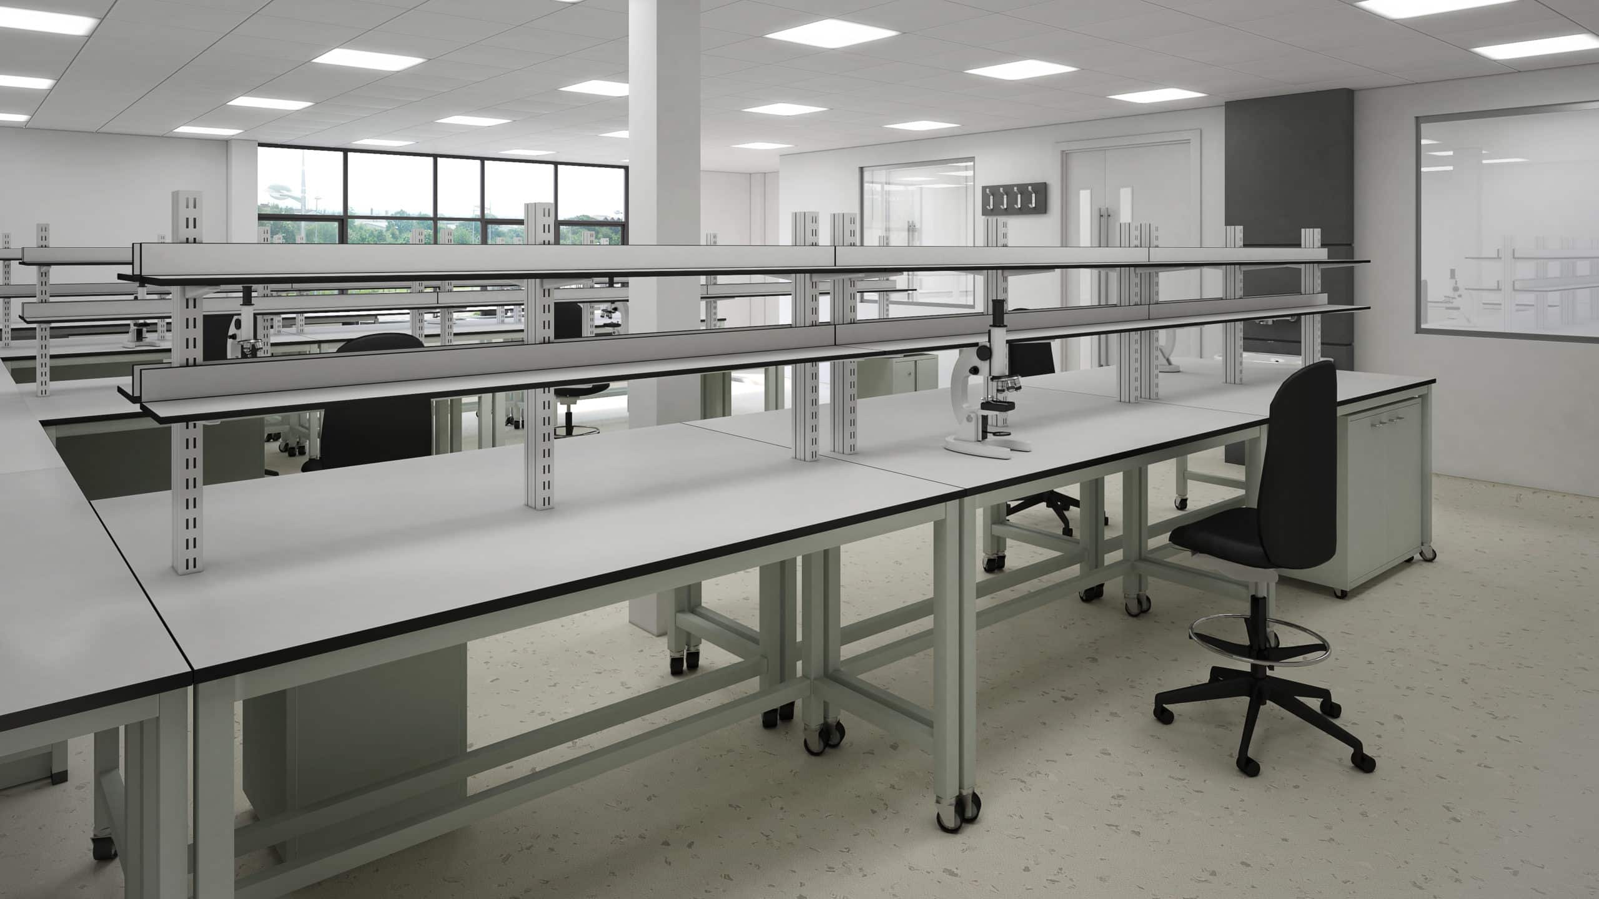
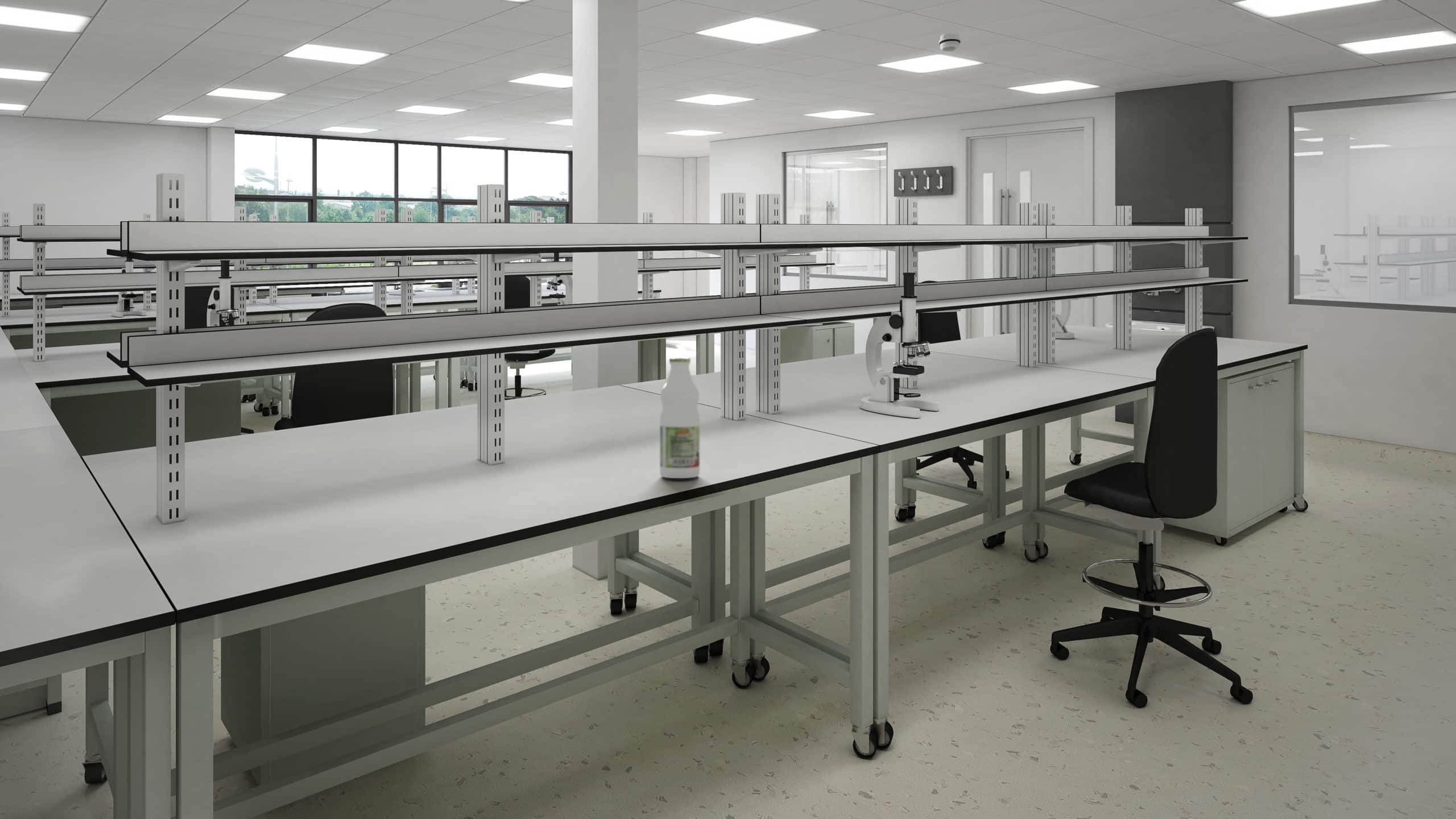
+ smoke detector [938,33,961,52]
+ beverage bottle [659,357,701,479]
